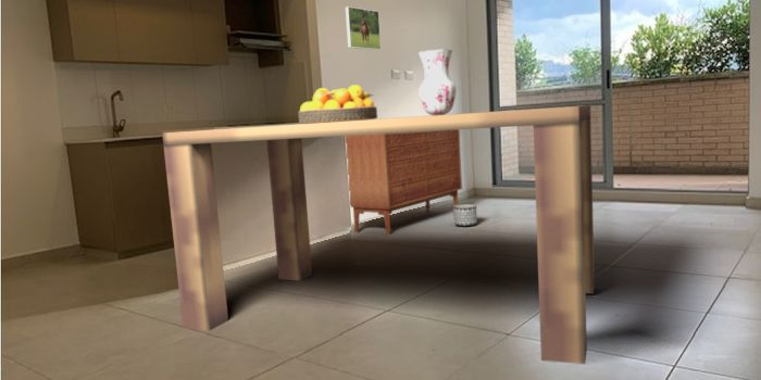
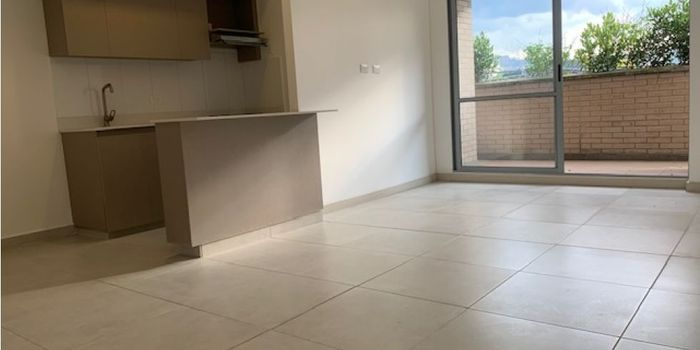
- sideboard [345,129,463,236]
- vase [417,48,457,115]
- fruit bowl [297,84,378,124]
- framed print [345,5,383,51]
- planter [452,203,478,228]
- dining table [161,104,596,365]
